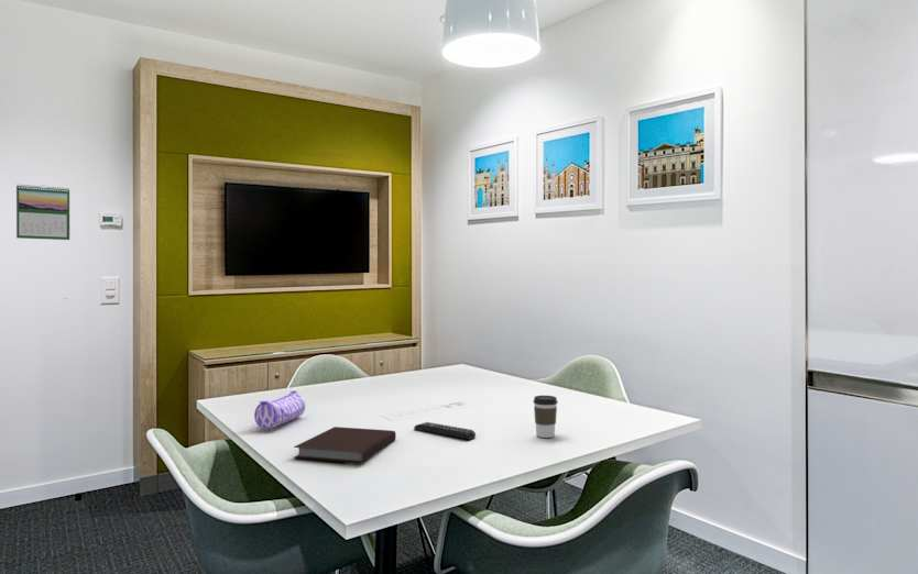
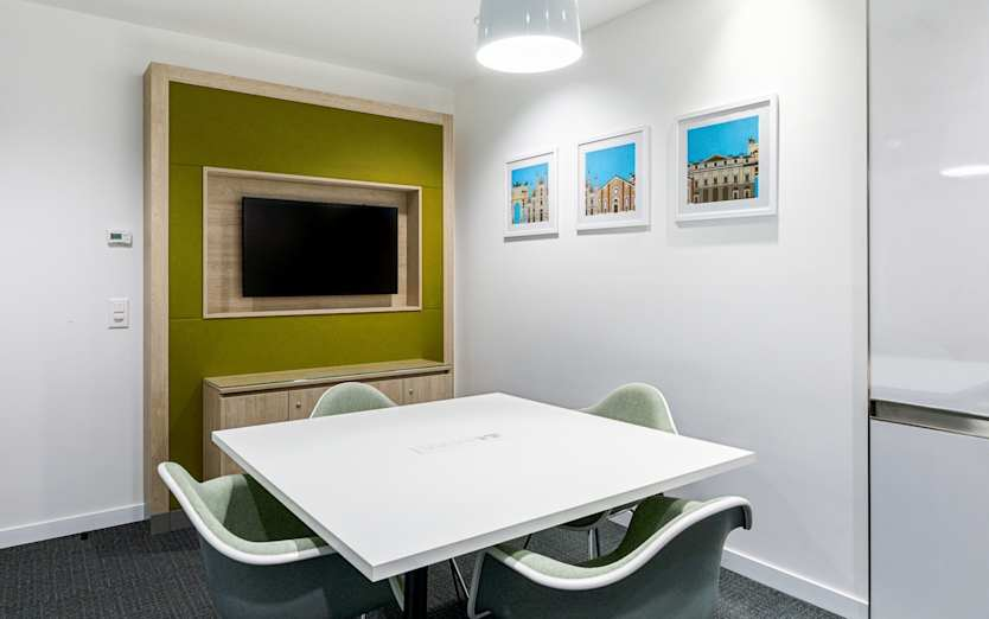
- remote control [413,421,477,441]
- pencil case [253,389,306,430]
- coffee cup [533,395,559,439]
- notebook [293,426,396,464]
- calendar [15,184,70,241]
